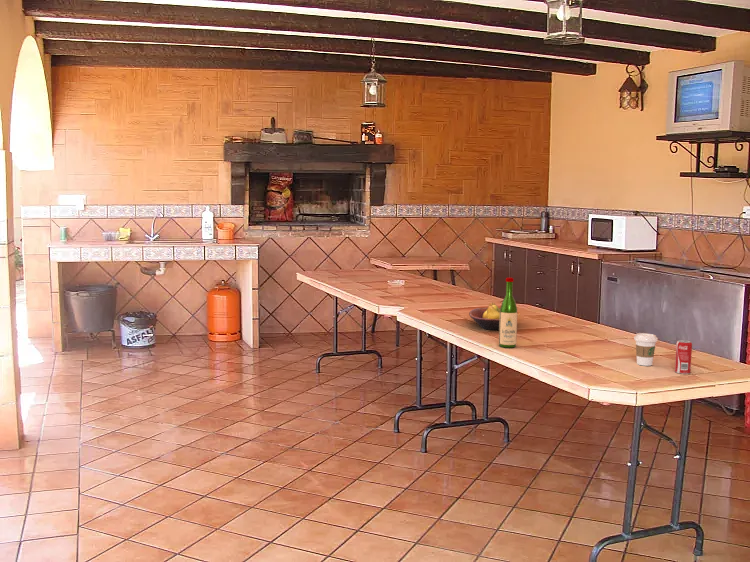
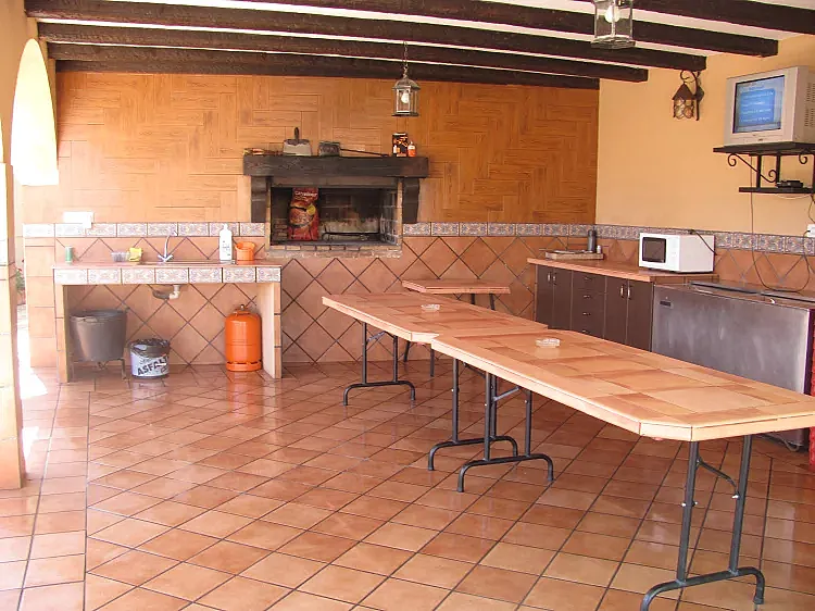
- coffee cup [633,332,659,367]
- wine bottle [498,277,518,349]
- beverage can [674,339,693,375]
- fruit bowl [468,302,501,331]
